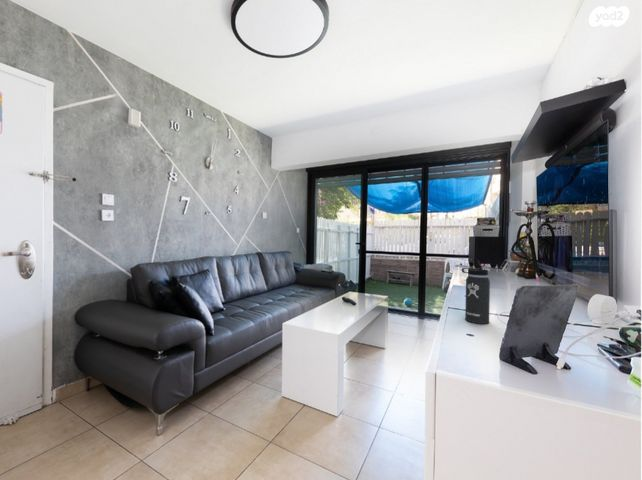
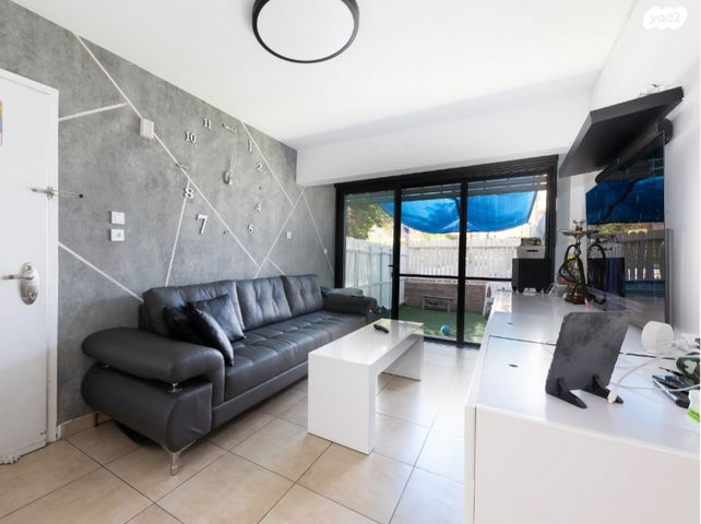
- thermos bottle [461,259,491,325]
